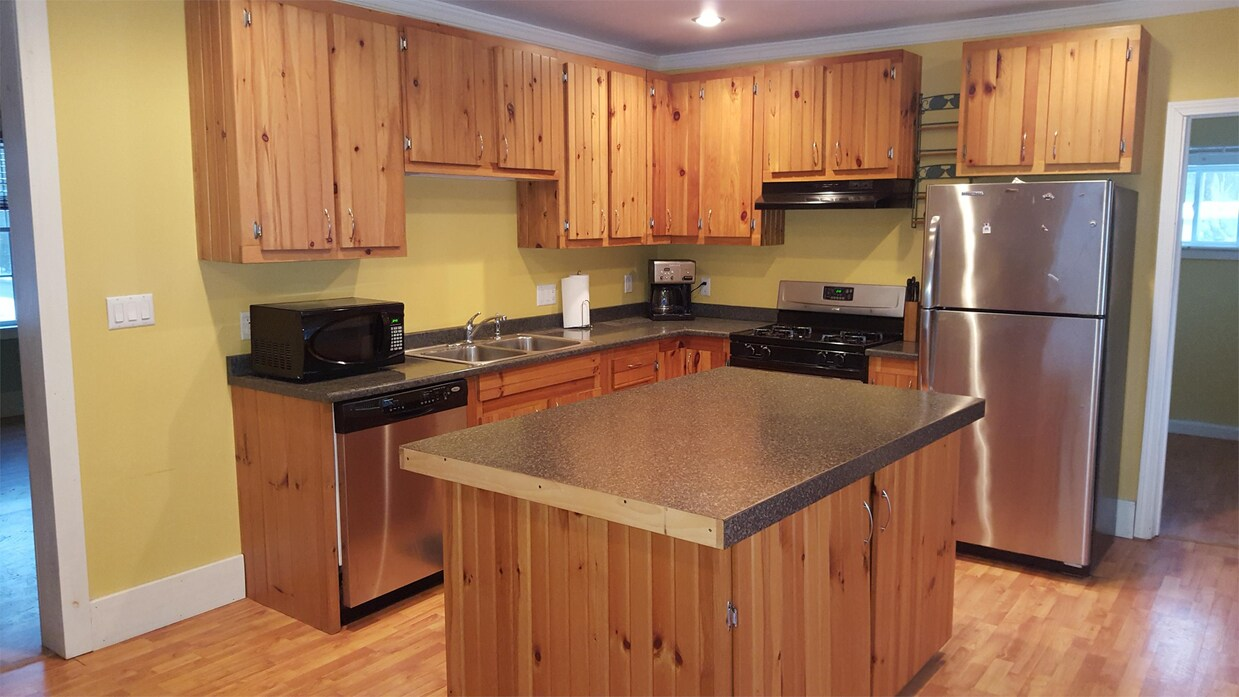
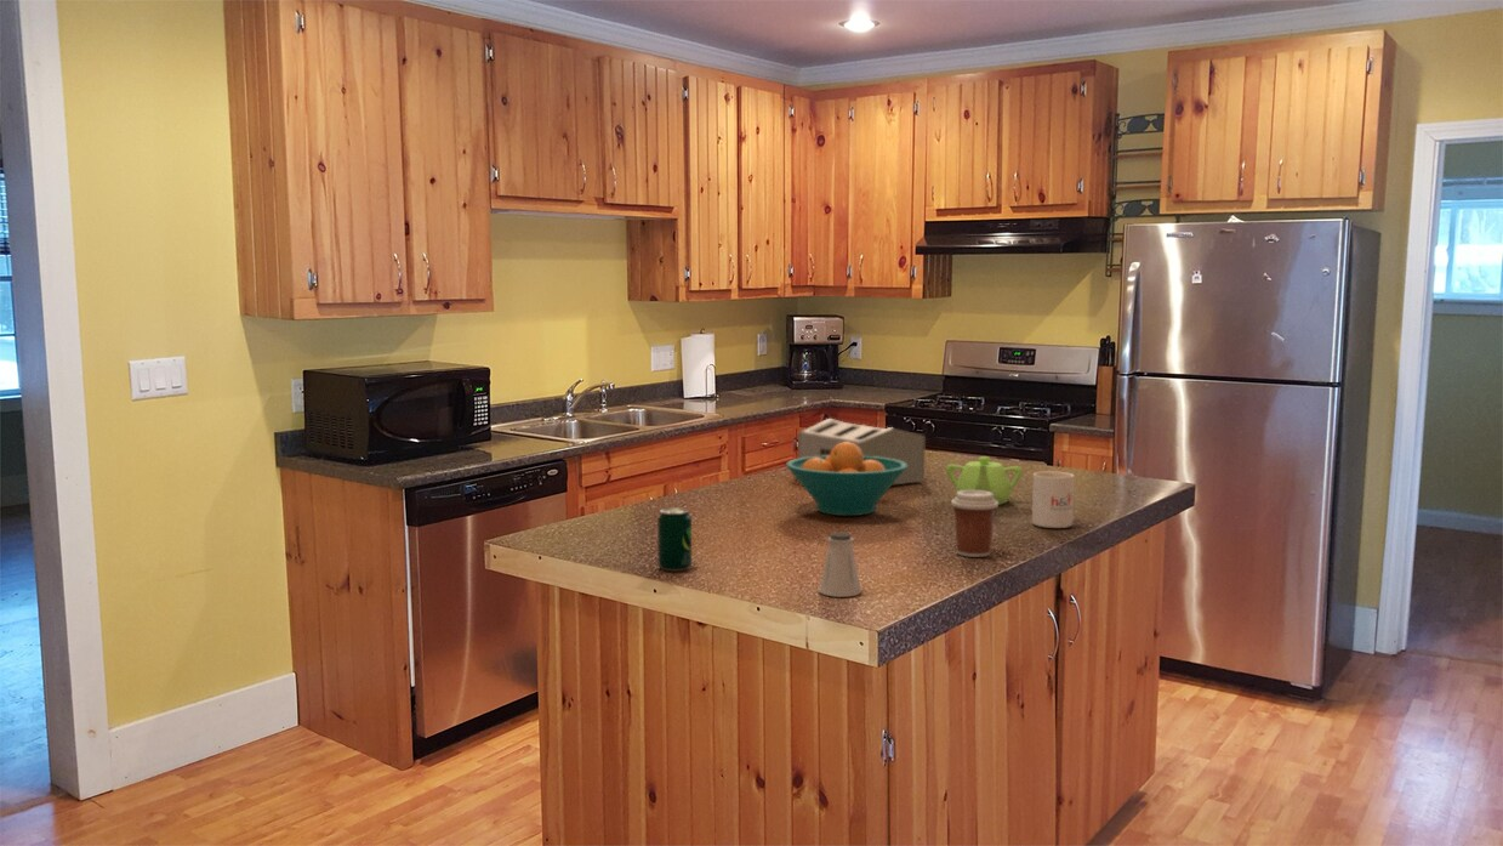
+ toaster [797,418,927,487]
+ mug [1031,470,1076,529]
+ coffee cup [950,490,1000,558]
+ saltshaker [818,530,862,598]
+ teapot [945,455,1024,506]
+ fruit bowl [785,442,907,517]
+ beverage can [656,506,693,572]
